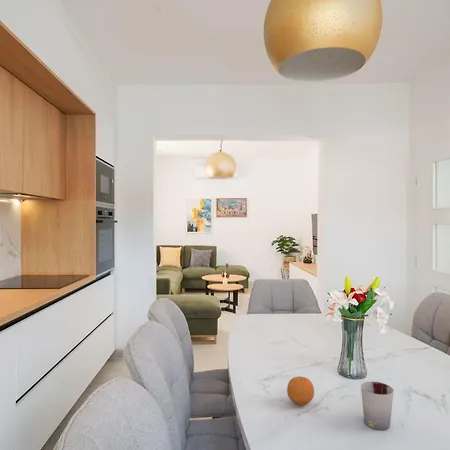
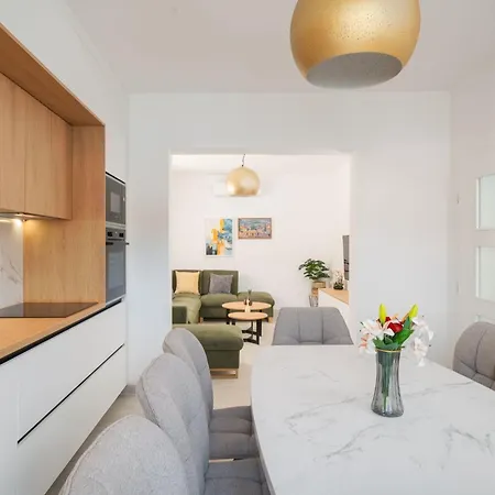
- cup [360,381,395,431]
- fruit [286,375,315,406]
